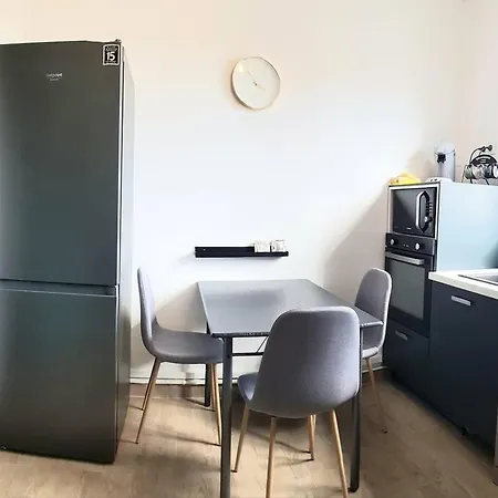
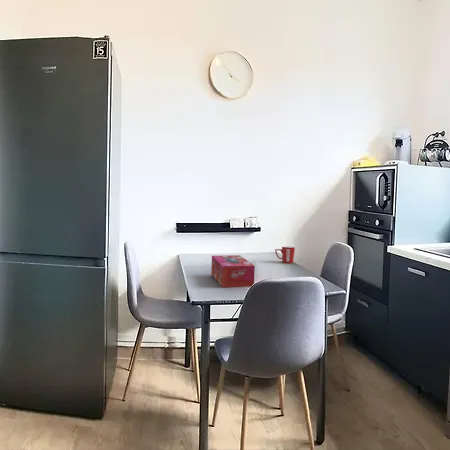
+ tissue box [210,254,256,288]
+ mug [274,244,296,264]
